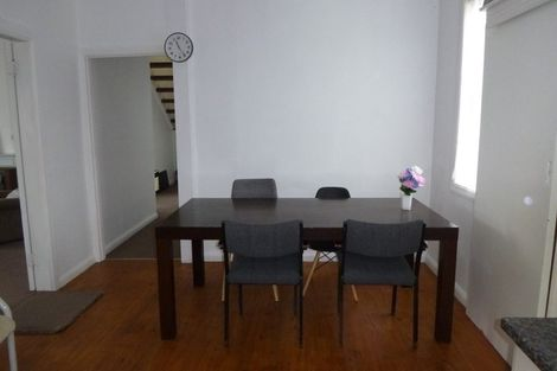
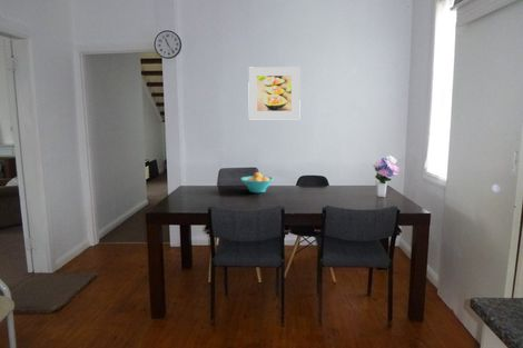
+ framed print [247,66,302,120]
+ fruit bowl [240,171,275,193]
